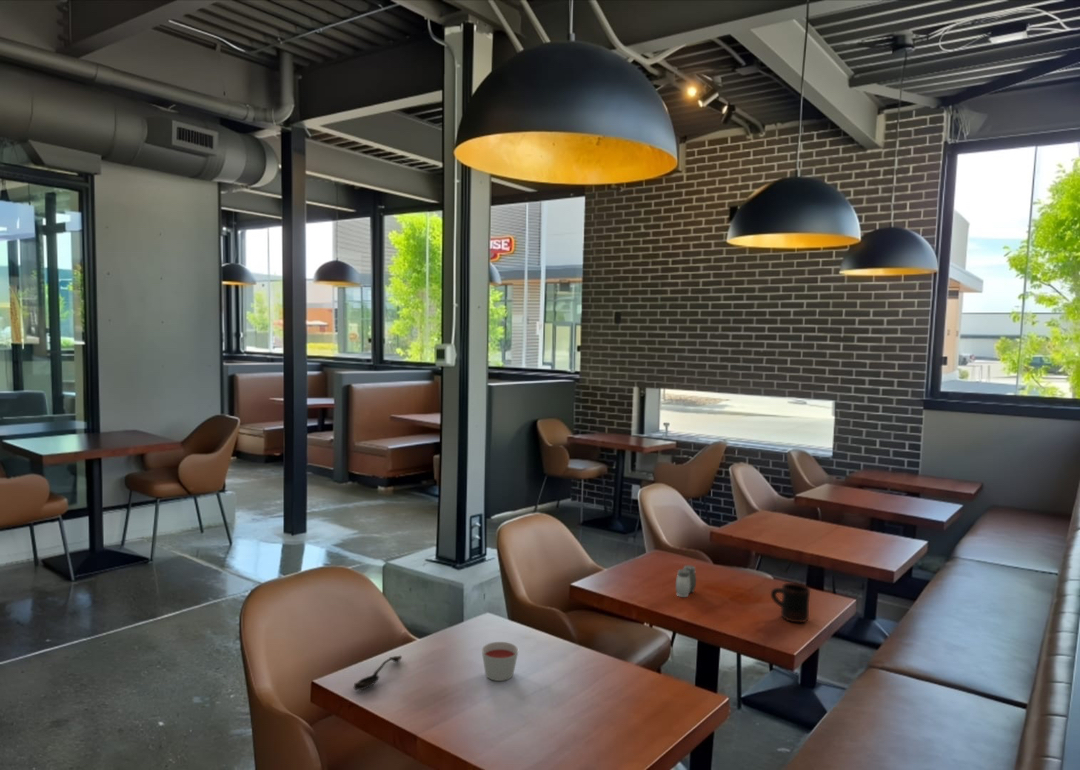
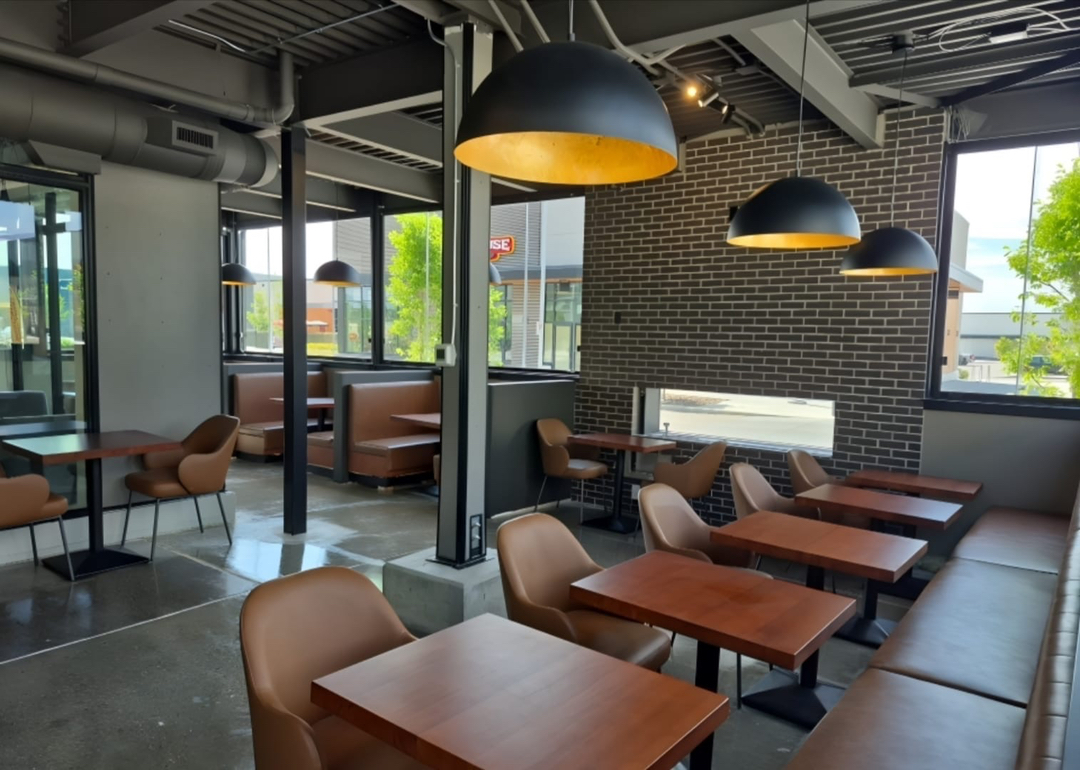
- candle [481,641,519,682]
- mug [770,582,811,623]
- spoon [353,655,403,691]
- salt and pepper shaker [675,564,697,598]
